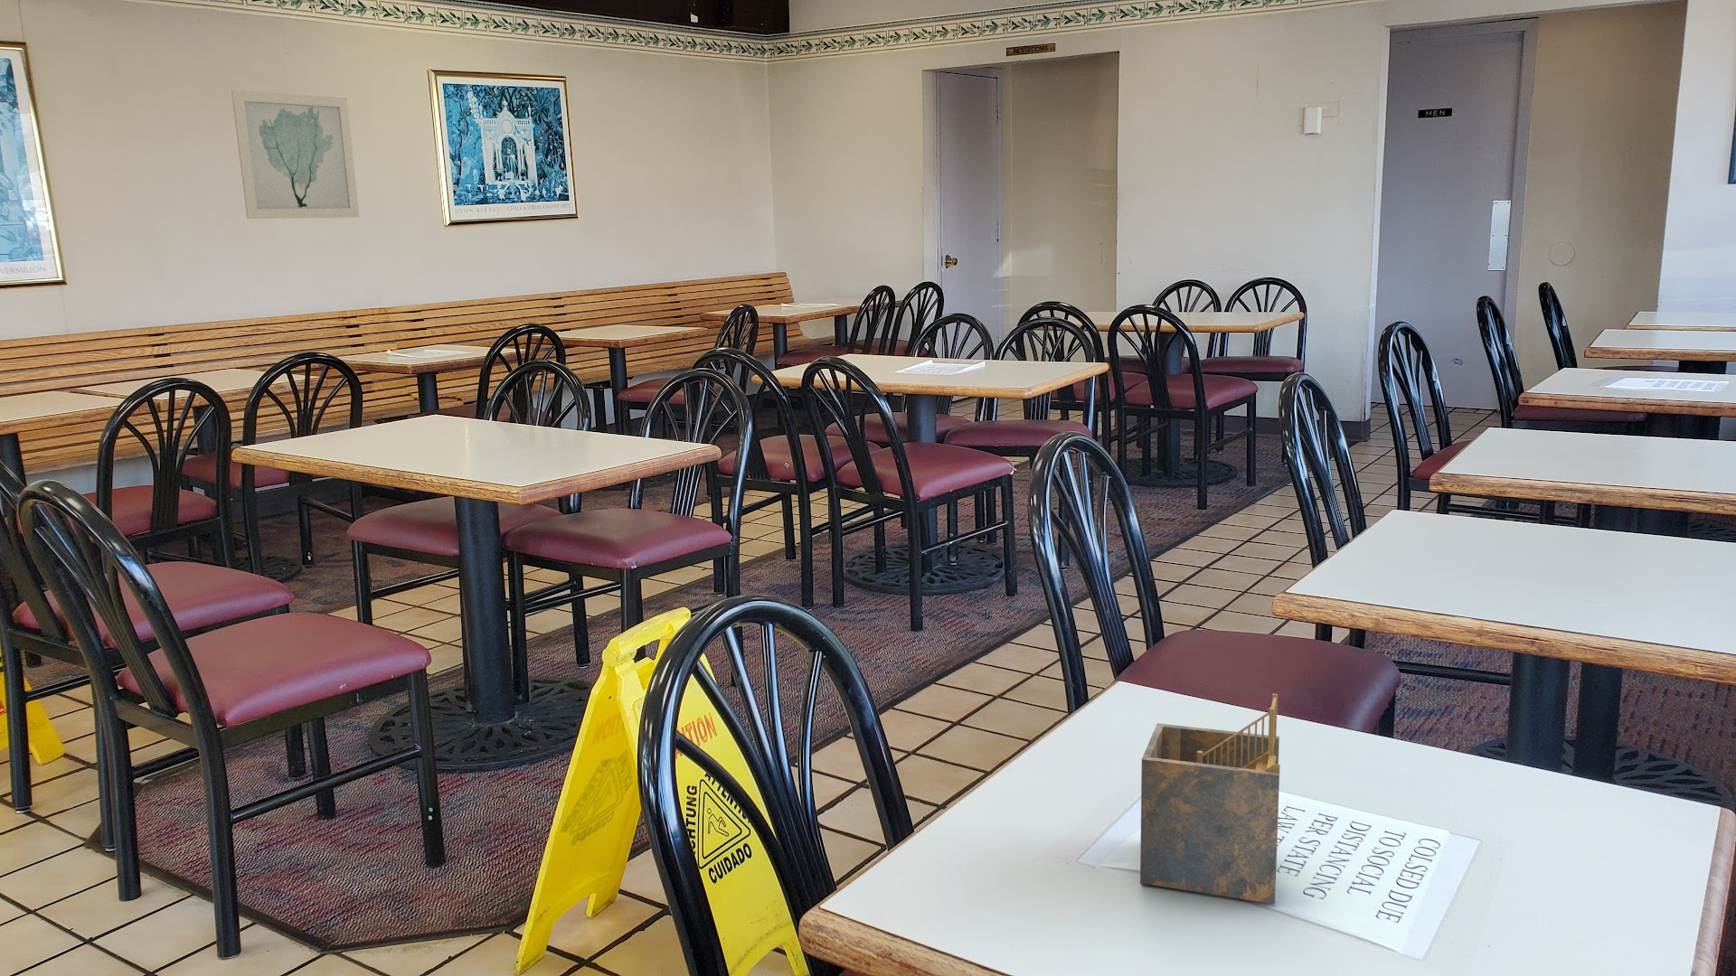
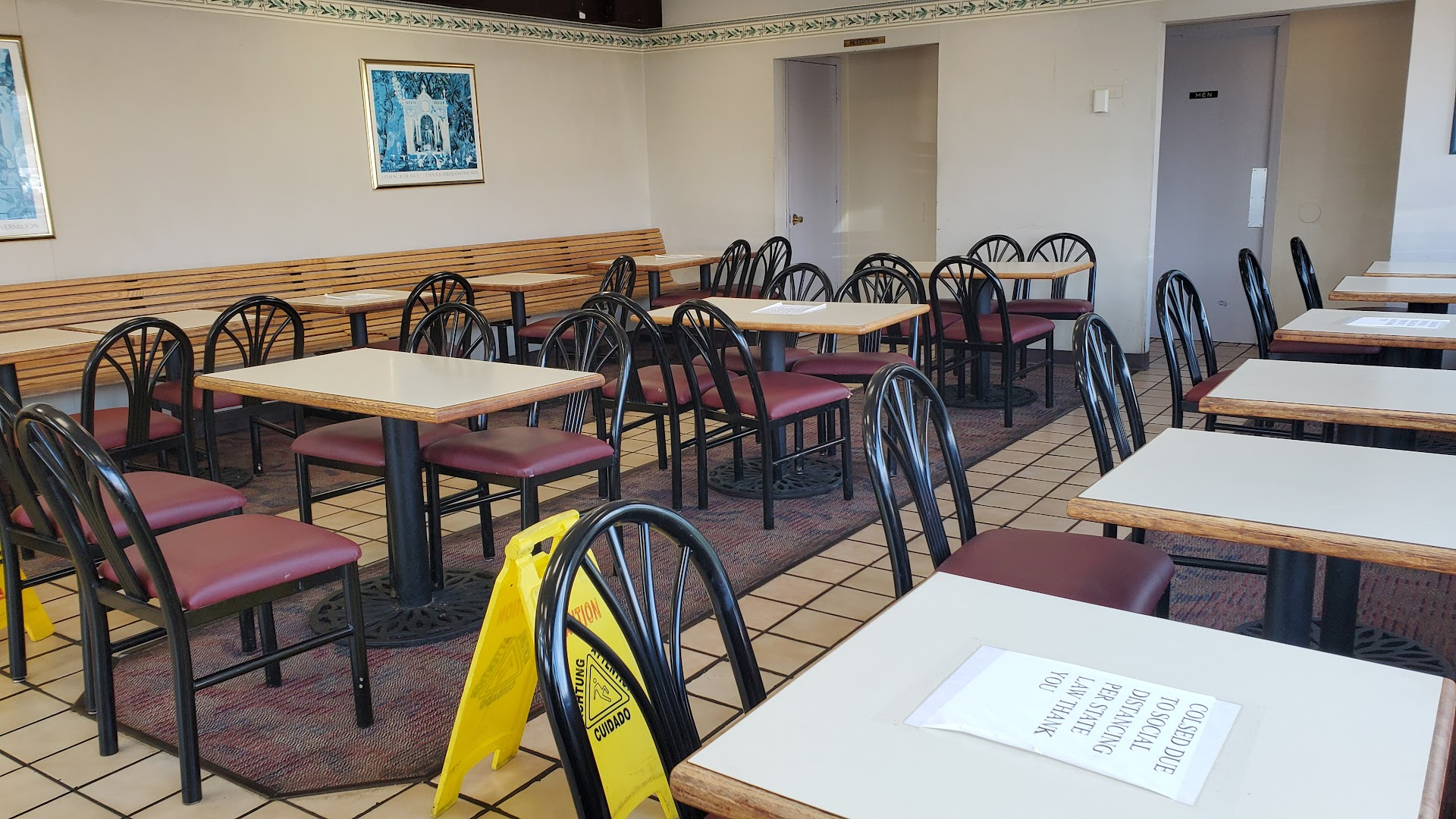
- napkin holder [1140,694,1282,904]
- wall art [230,89,360,219]
